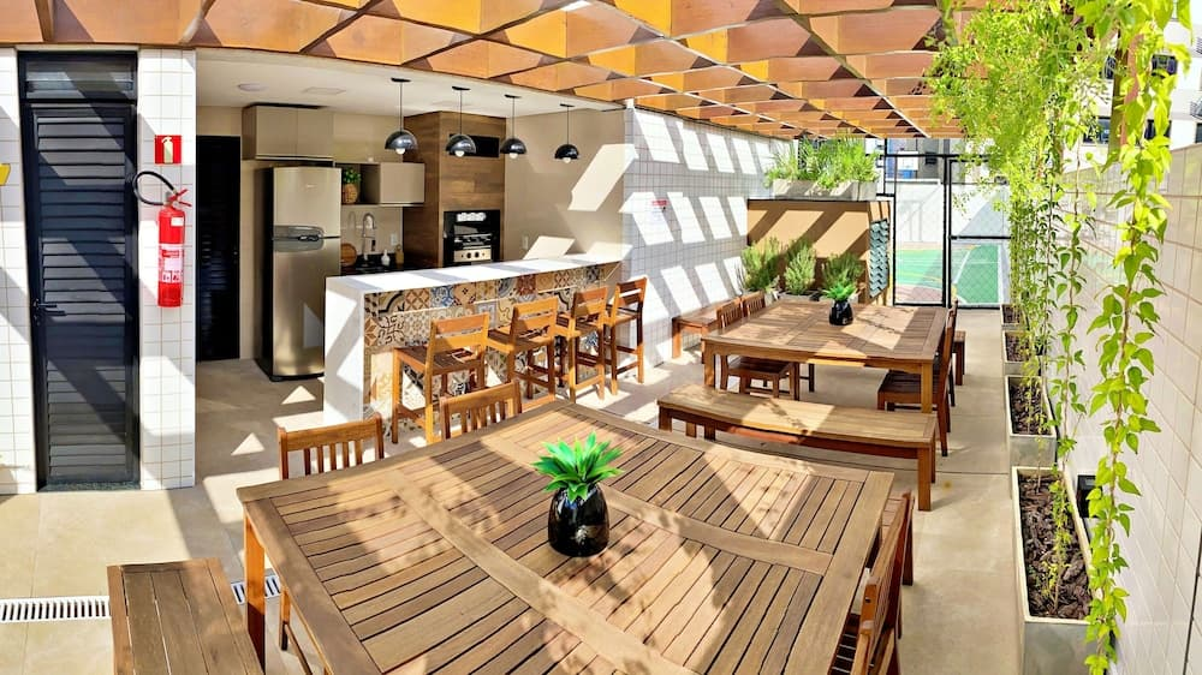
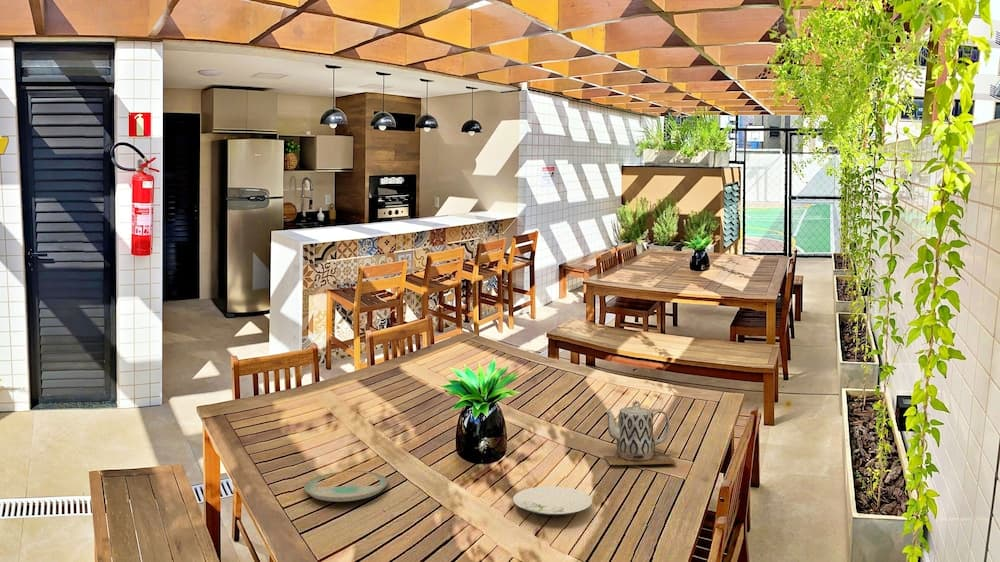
+ plate [303,470,389,502]
+ plate [512,485,594,516]
+ teapot [603,400,677,466]
